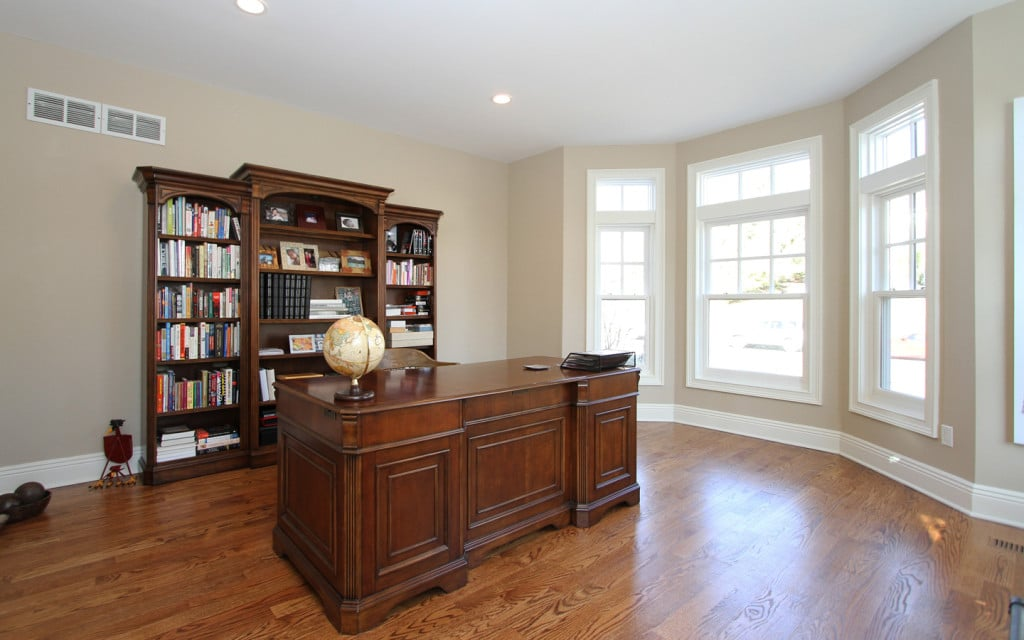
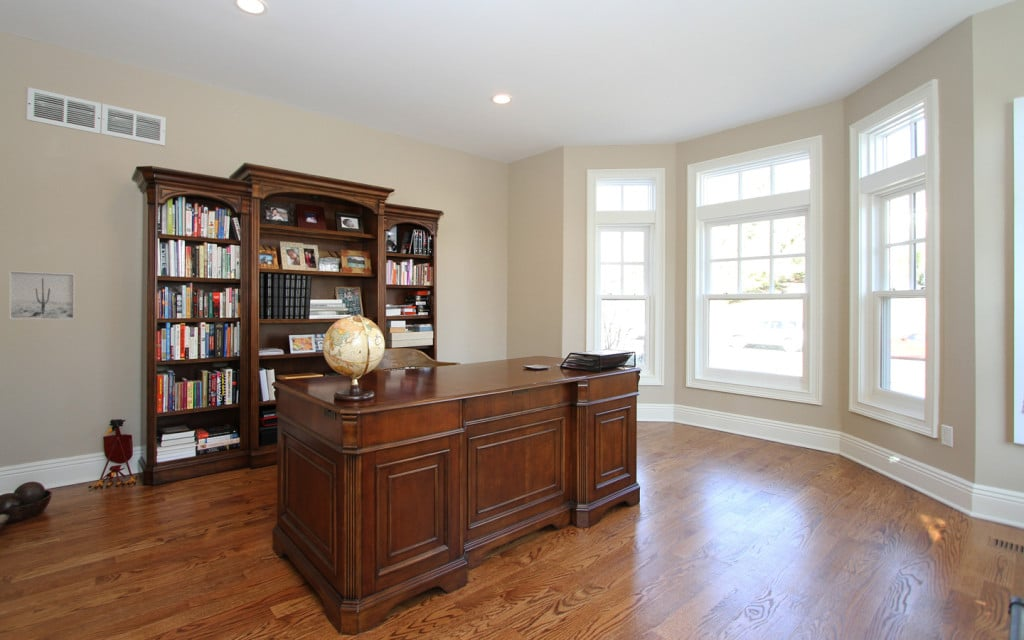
+ wall art [8,270,76,320]
